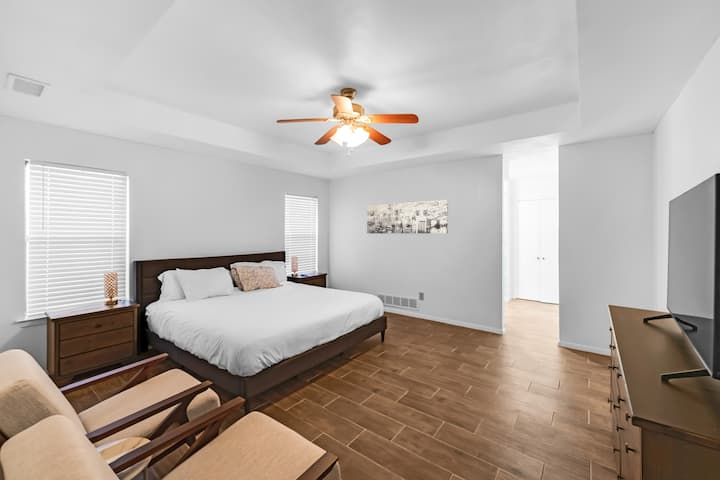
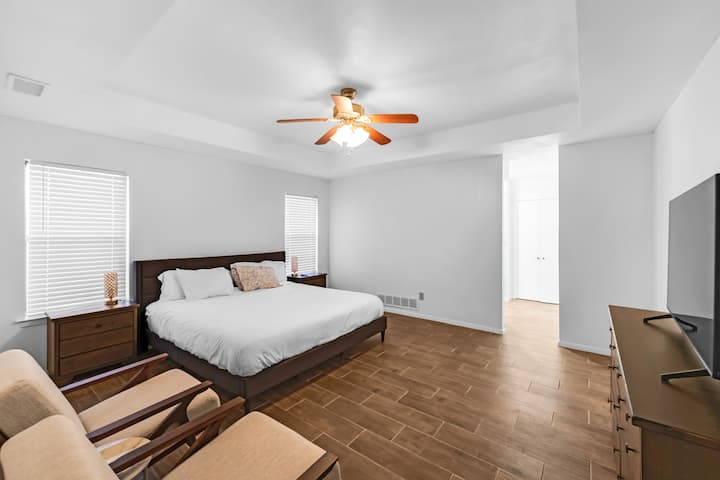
- wall art [366,199,449,235]
